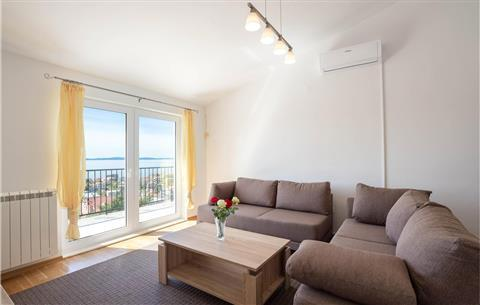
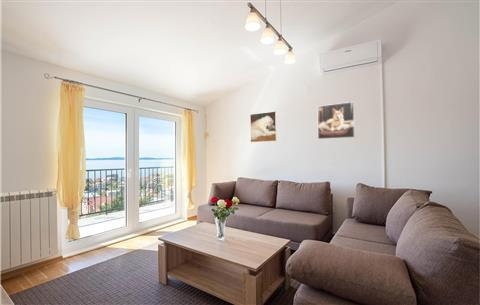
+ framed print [249,110,278,143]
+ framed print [316,101,356,140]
